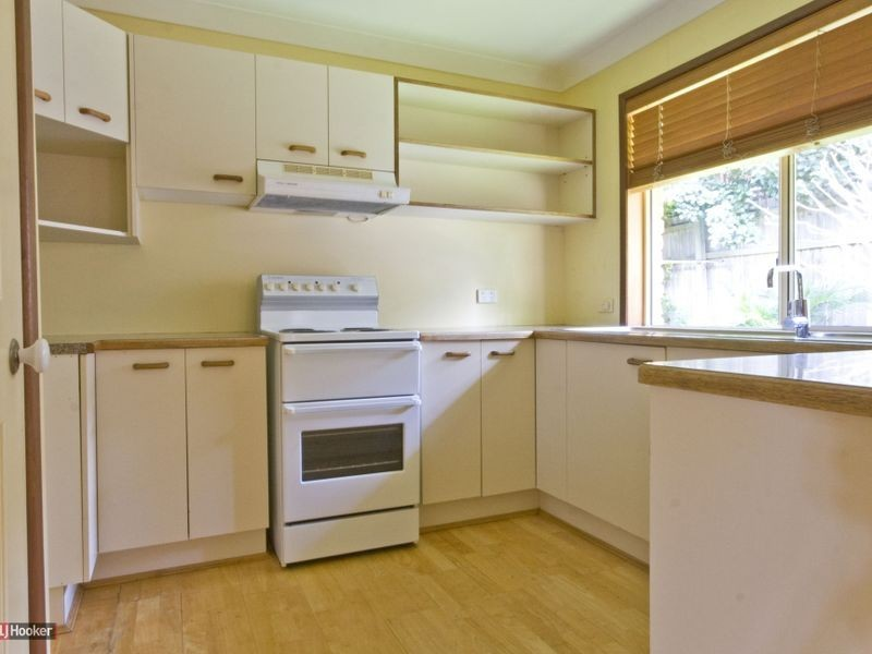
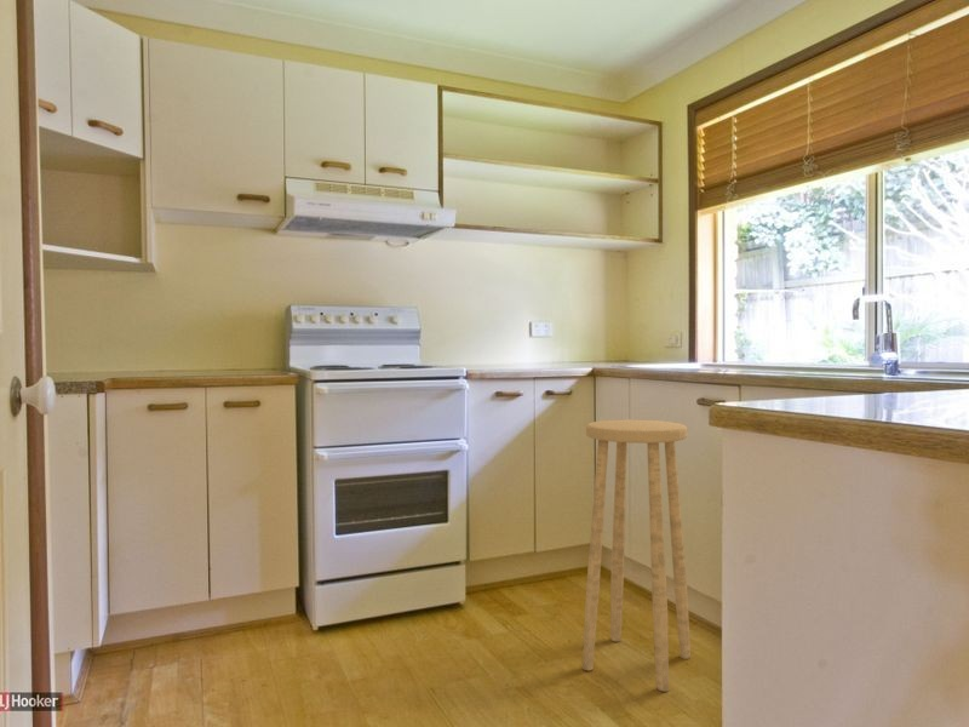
+ stool [581,418,692,693]
